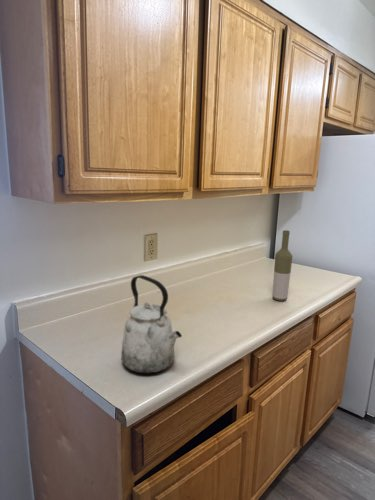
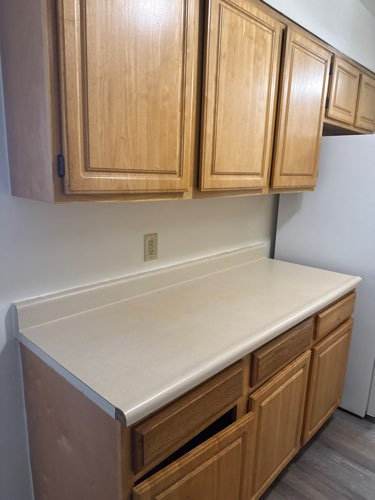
- kettle [120,274,183,374]
- bottle [271,229,293,302]
